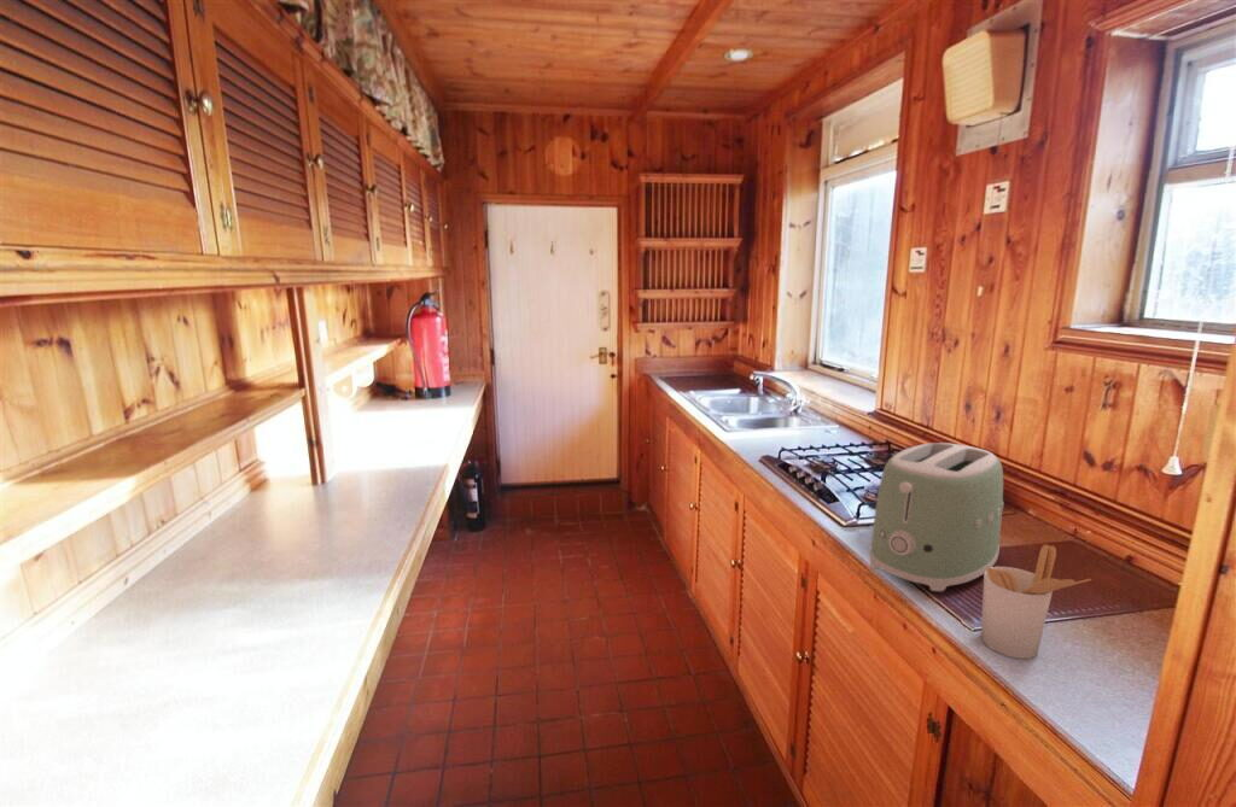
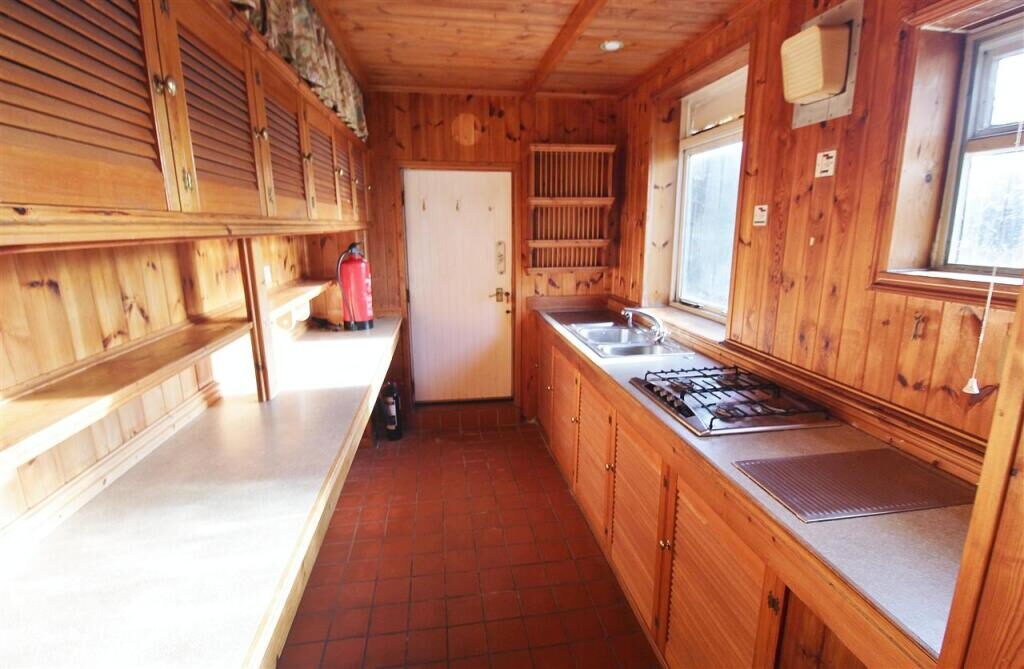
- toaster [869,441,1004,592]
- utensil holder [980,544,1092,660]
